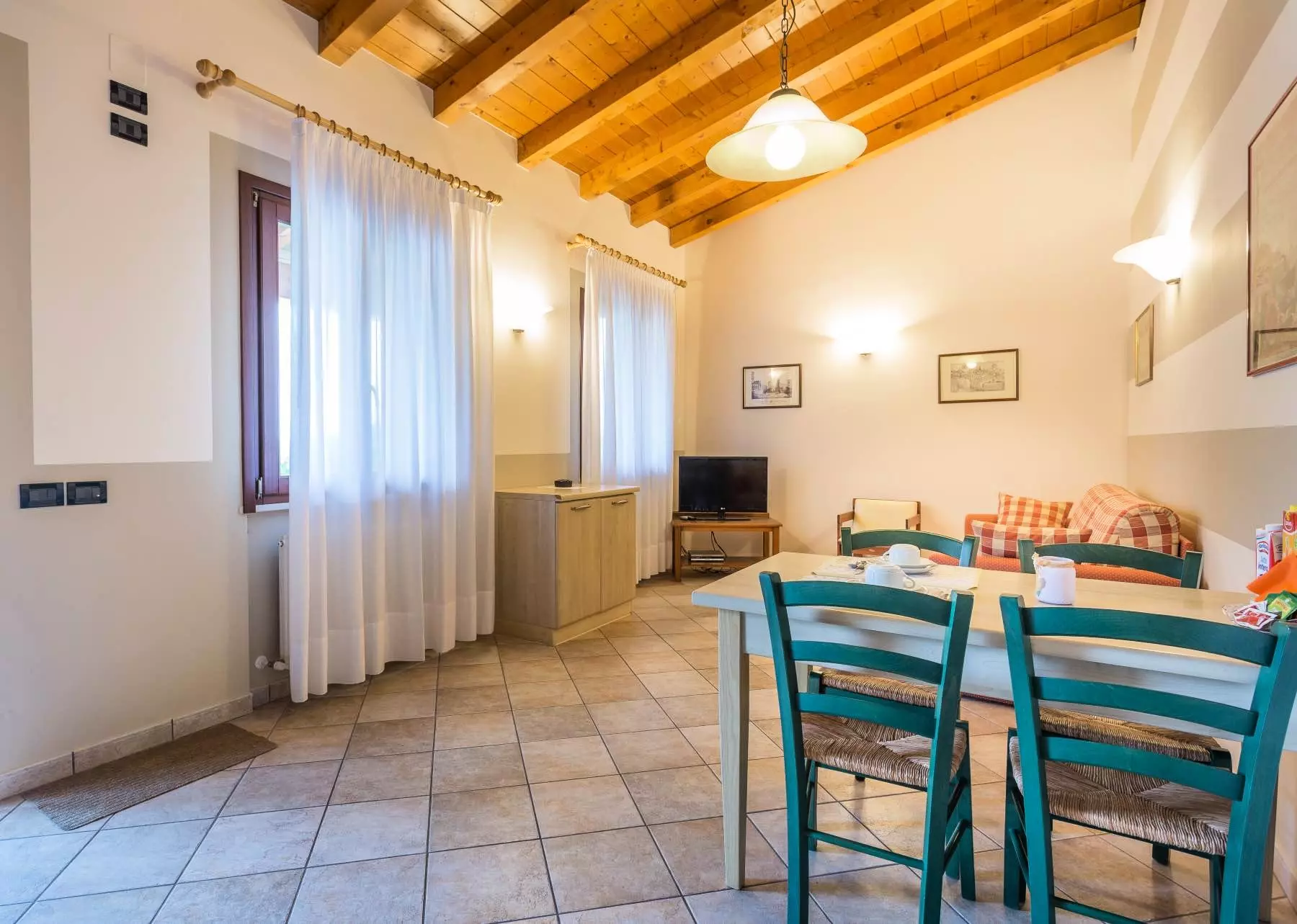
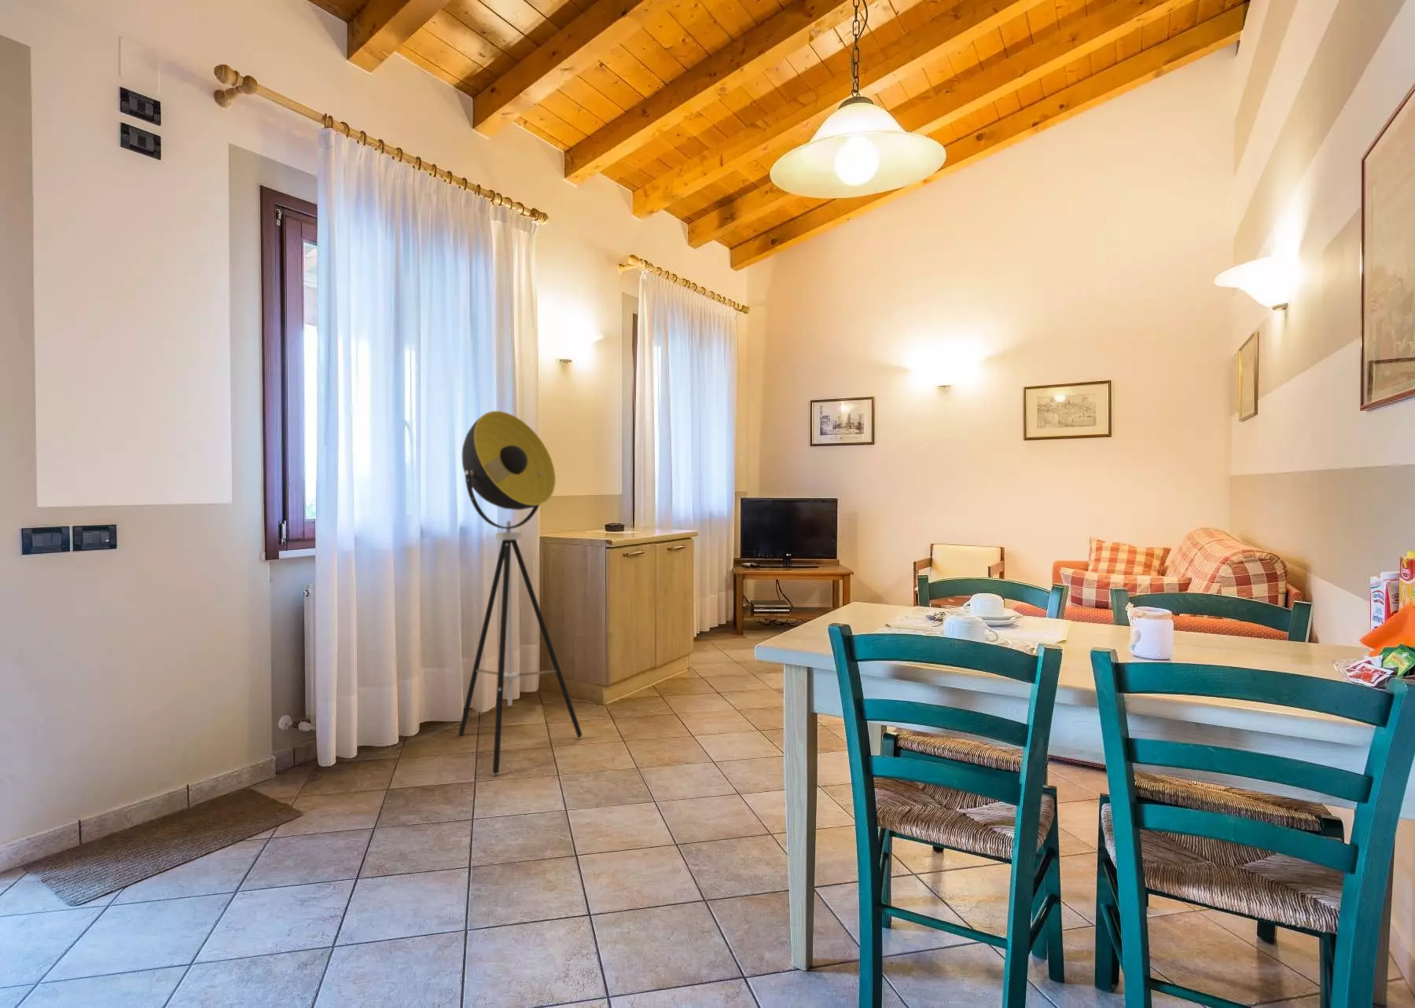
+ floor lamp [457,410,584,775]
